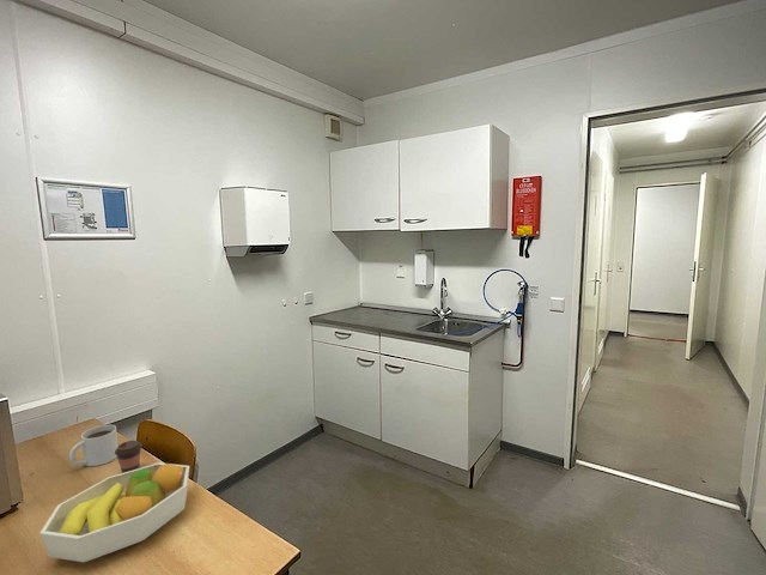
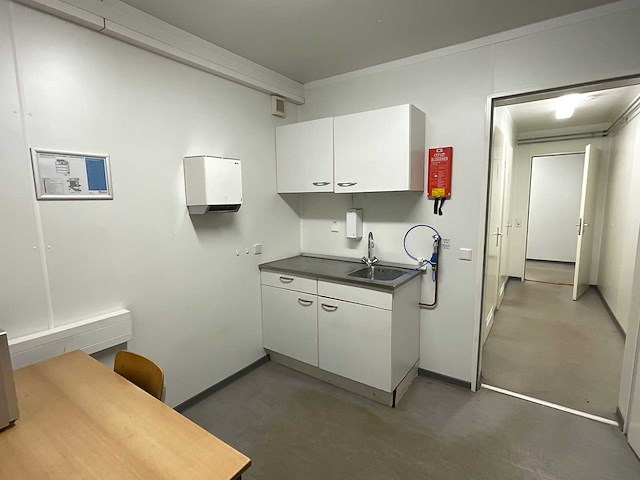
- mug [68,424,120,467]
- coffee cup [115,440,144,473]
- fruit bowl [38,461,190,563]
